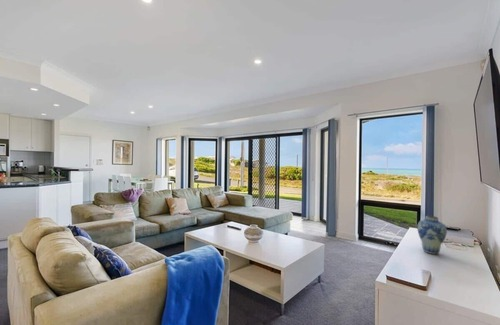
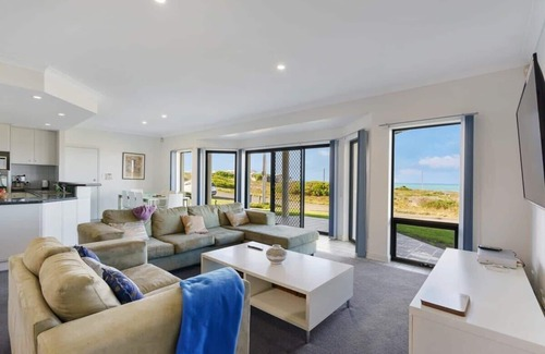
- vase [416,215,448,255]
